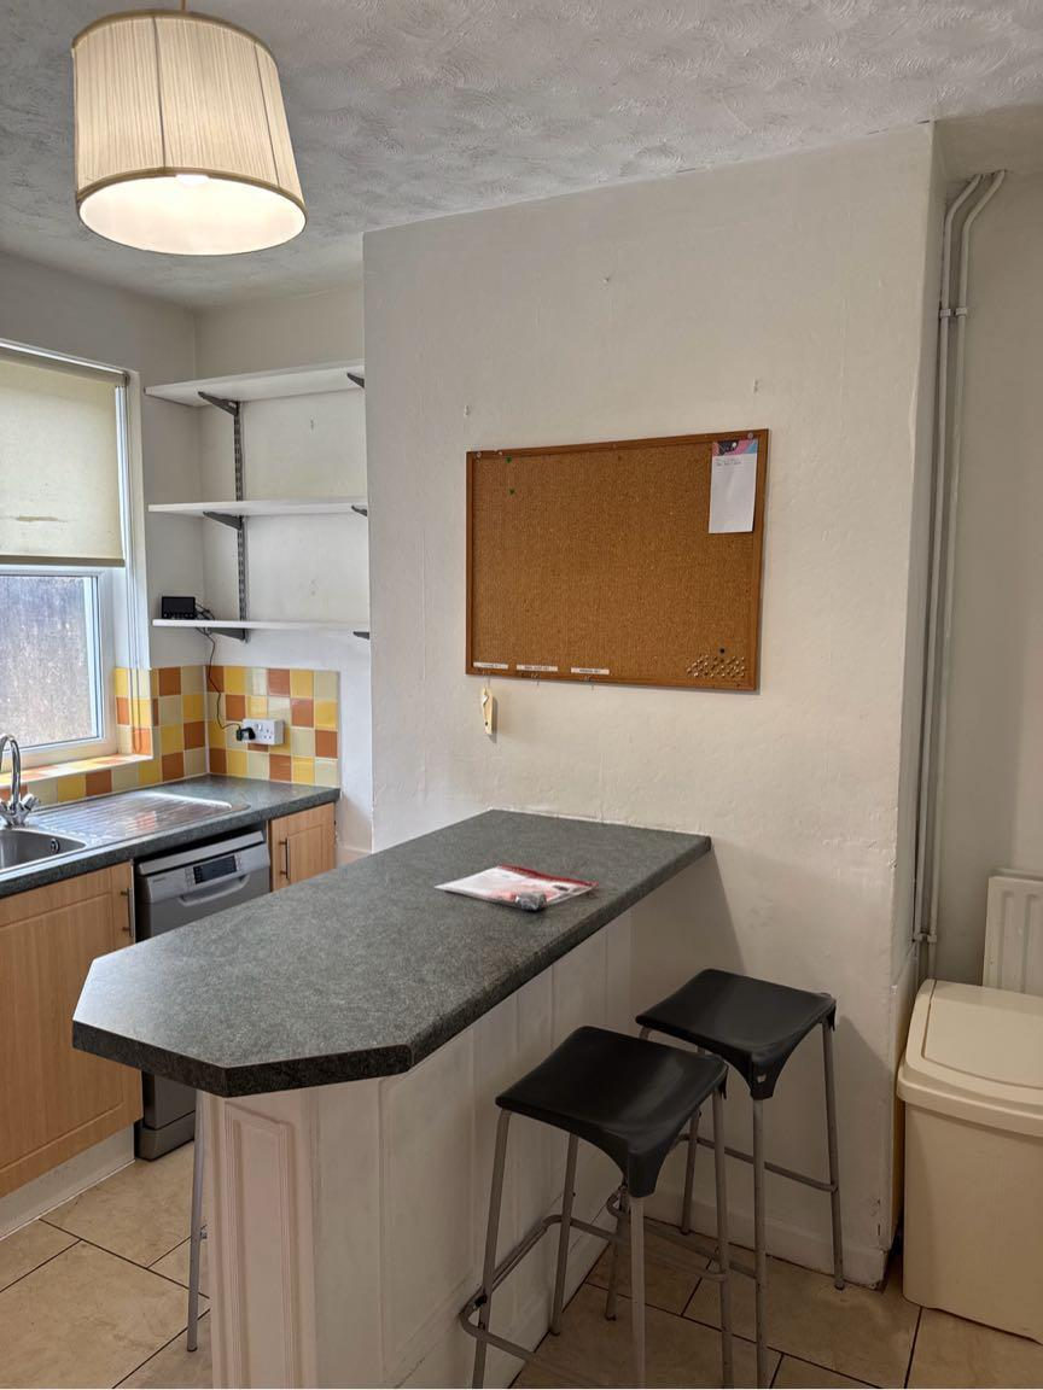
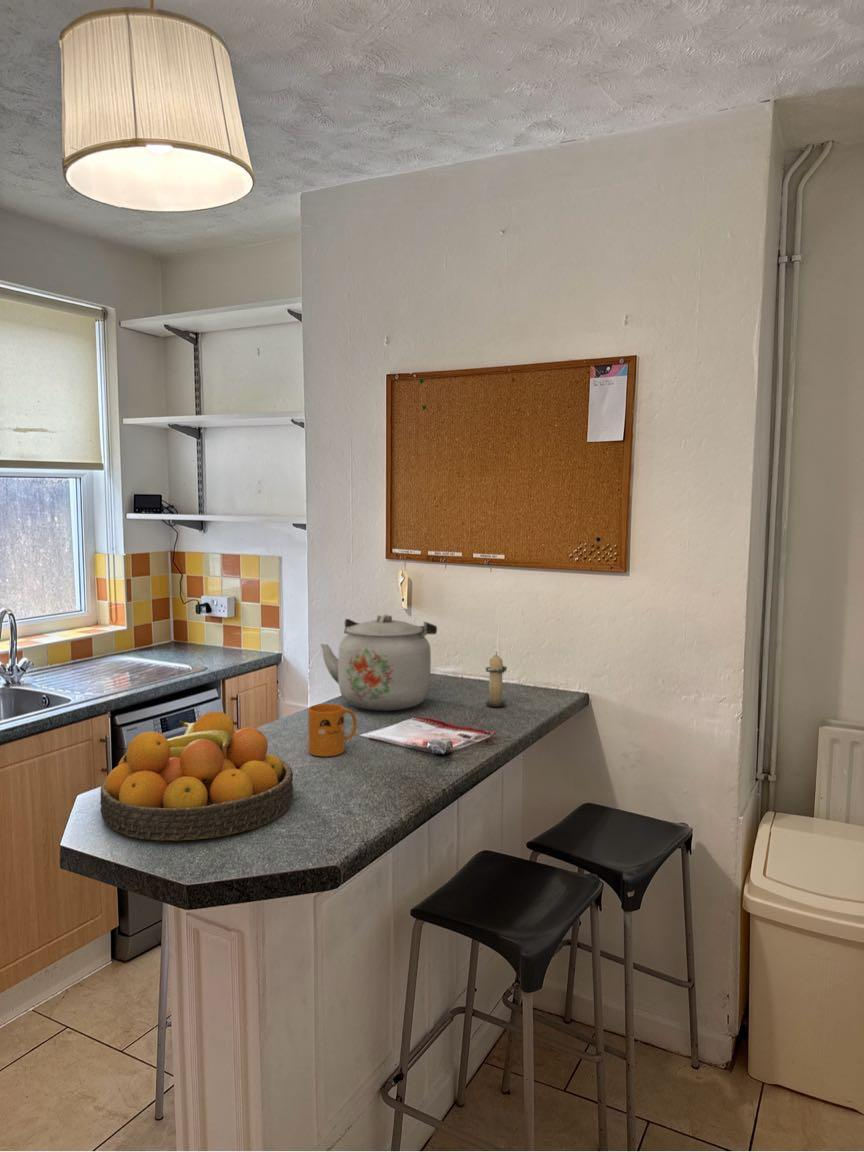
+ mug [307,703,358,757]
+ candle [485,651,508,708]
+ kettle [320,614,438,712]
+ fruit bowl [99,710,294,842]
